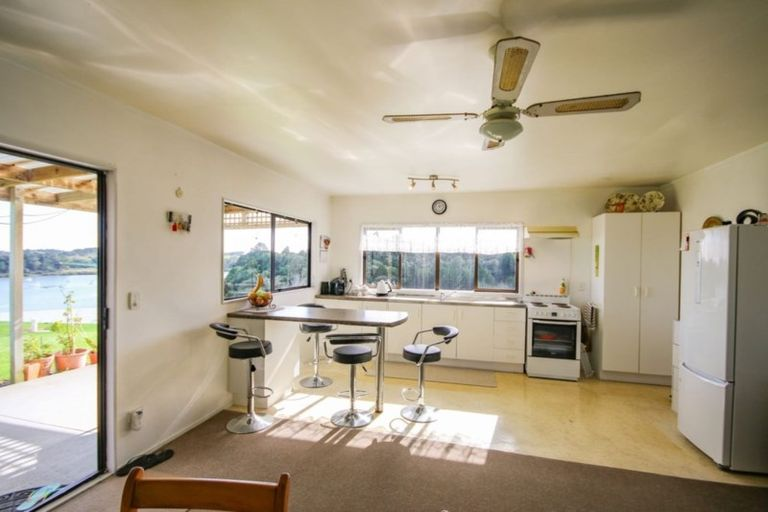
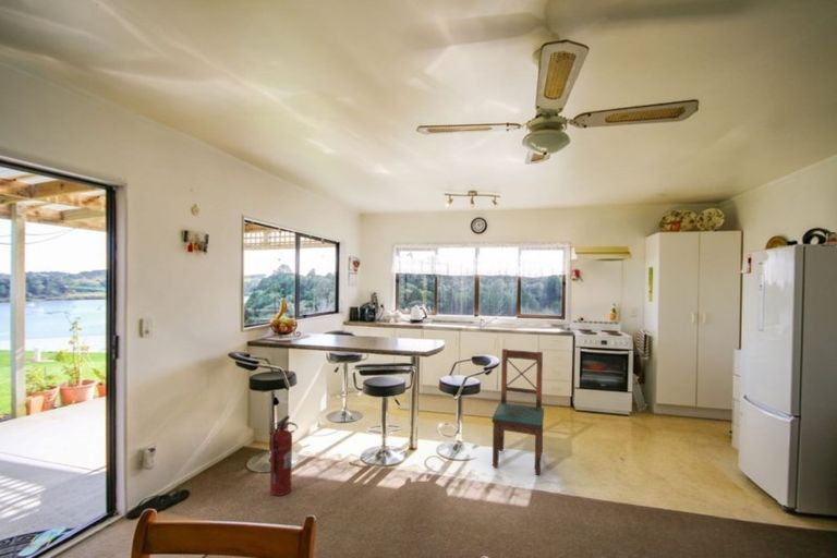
+ fire extinguisher [269,414,293,497]
+ dining chair [490,348,545,476]
